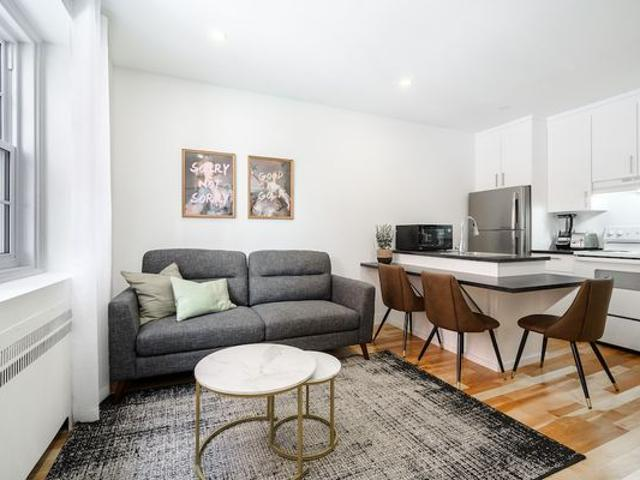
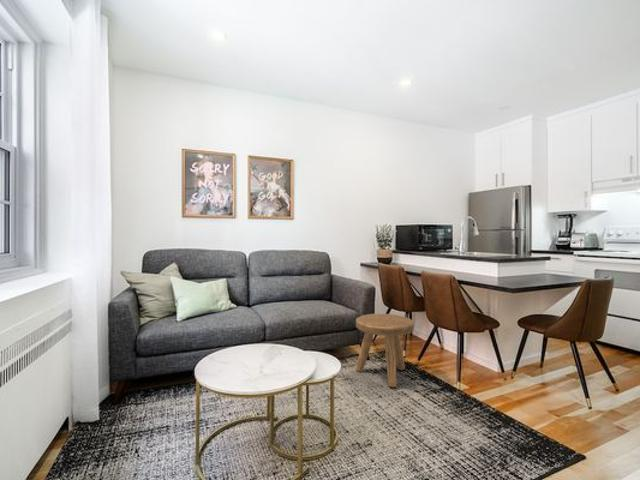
+ stool [355,313,415,388]
